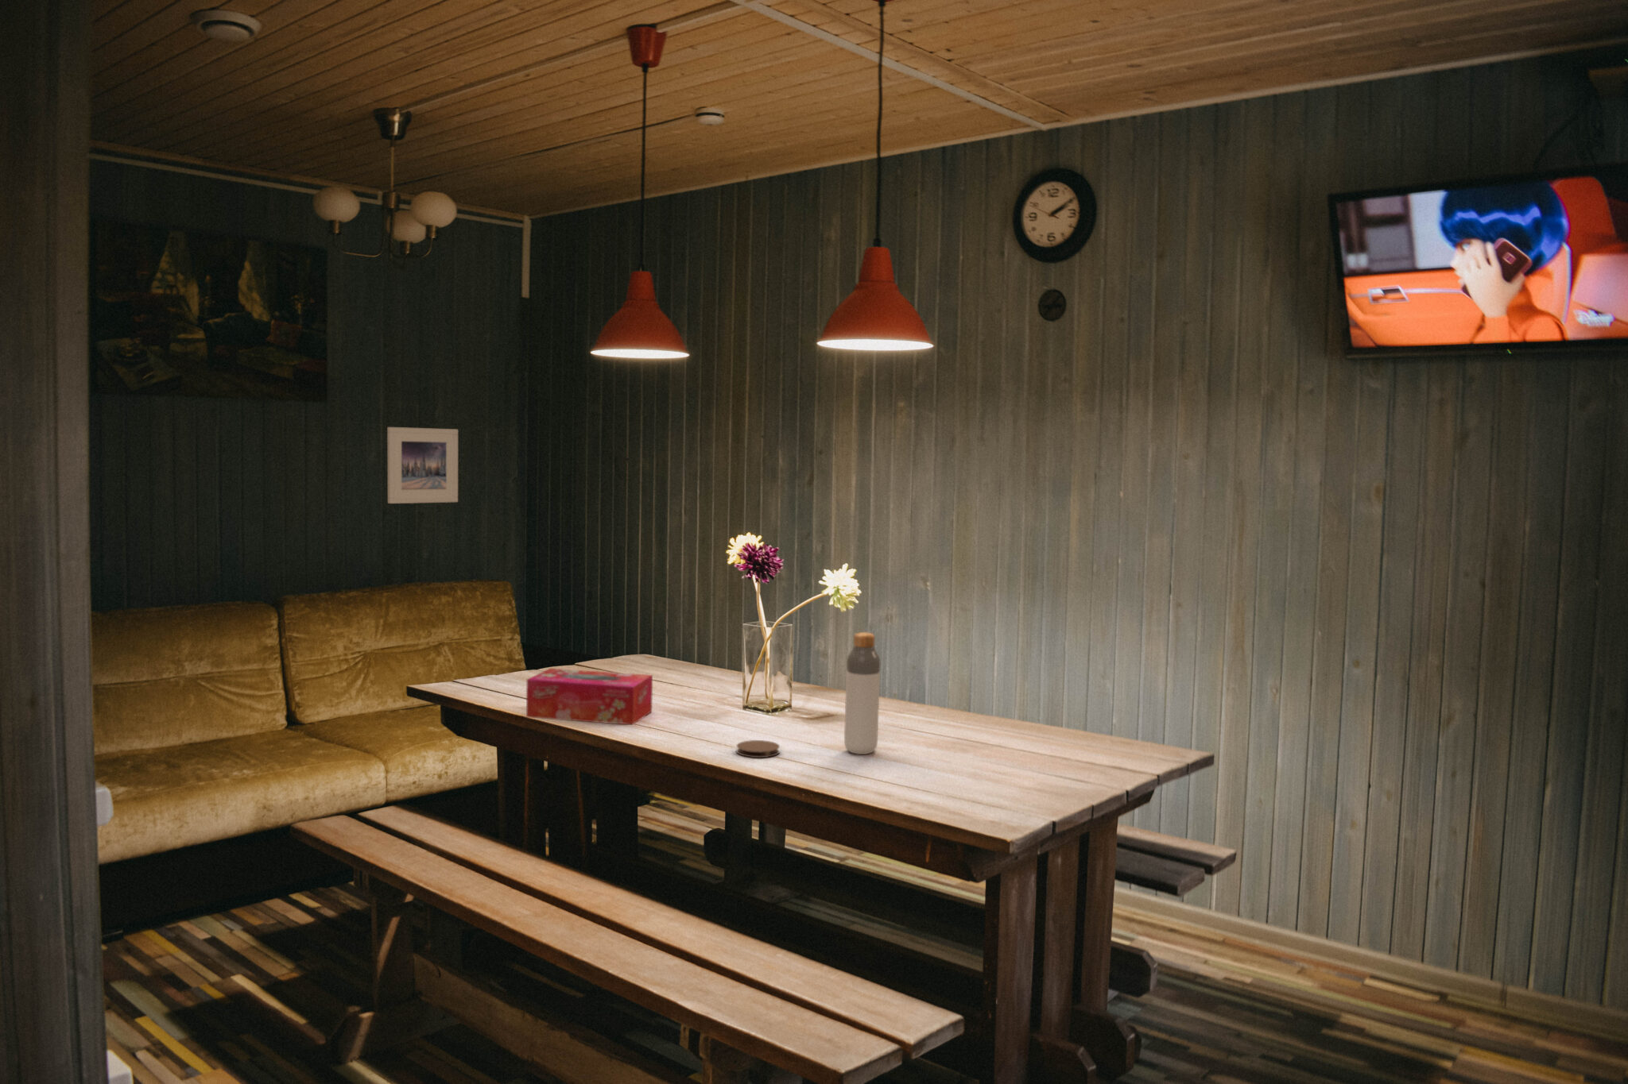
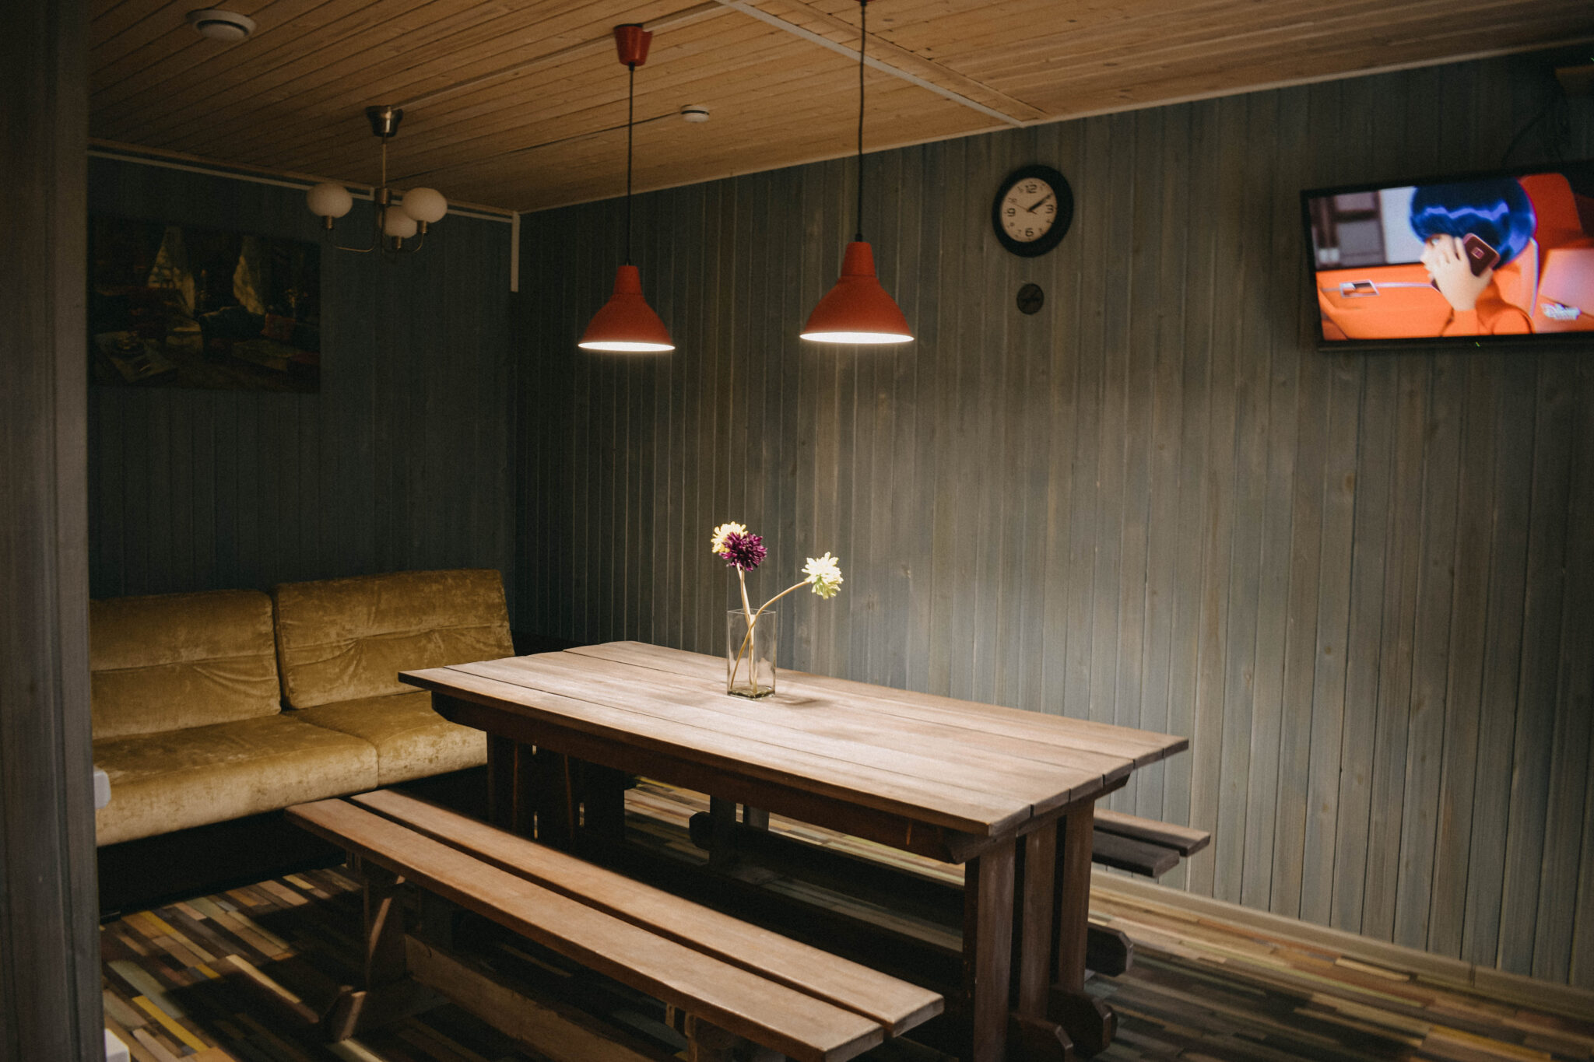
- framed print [386,426,459,504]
- bottle [844,632,881,755]
- coaster [735,739,781,759]
- tissue box [525,668,654,725]
